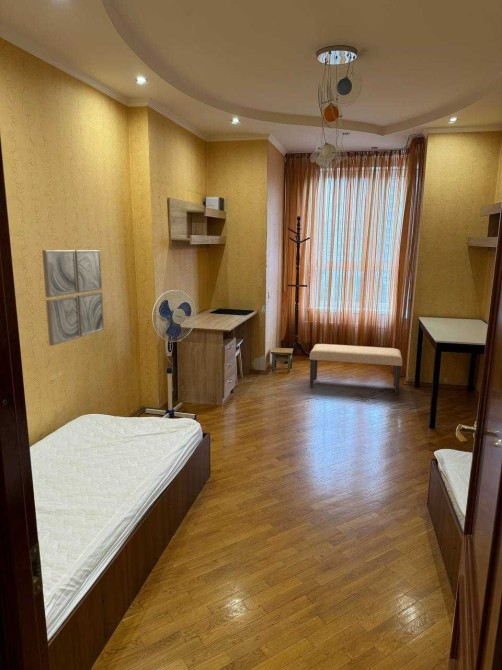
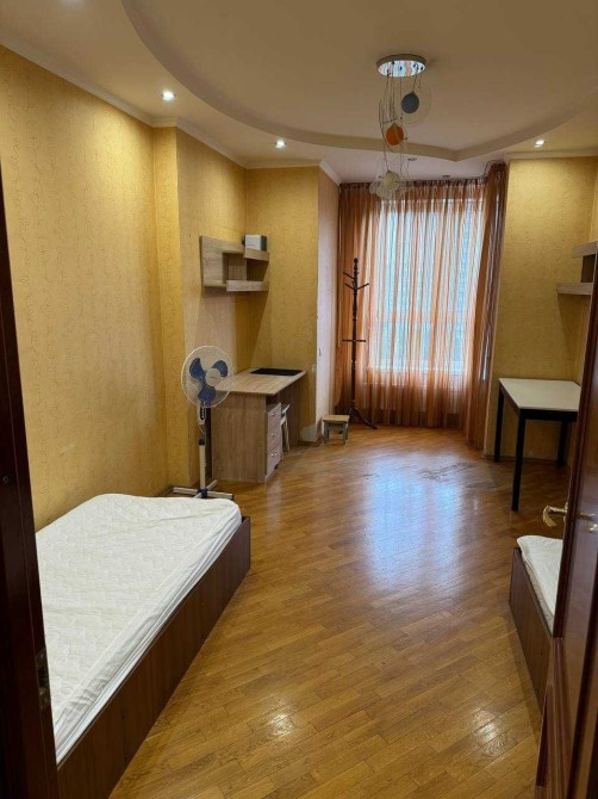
- bench [309,343,403,395]
- wall art [41,249,105,347]
